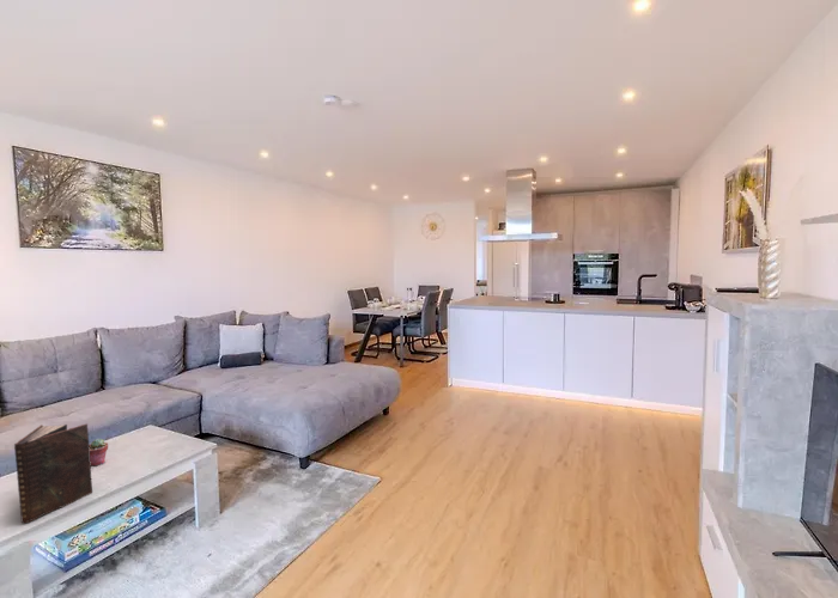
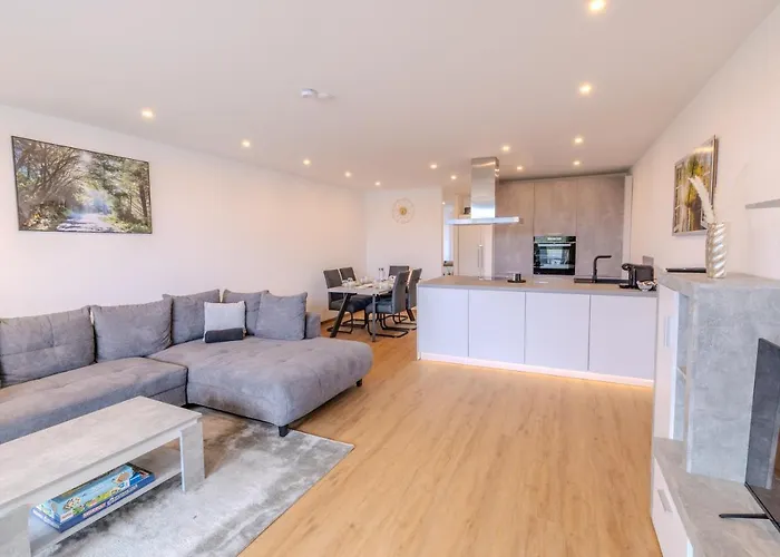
- book [13,422,93,524]
- potted succulent [89,438,109,466]
